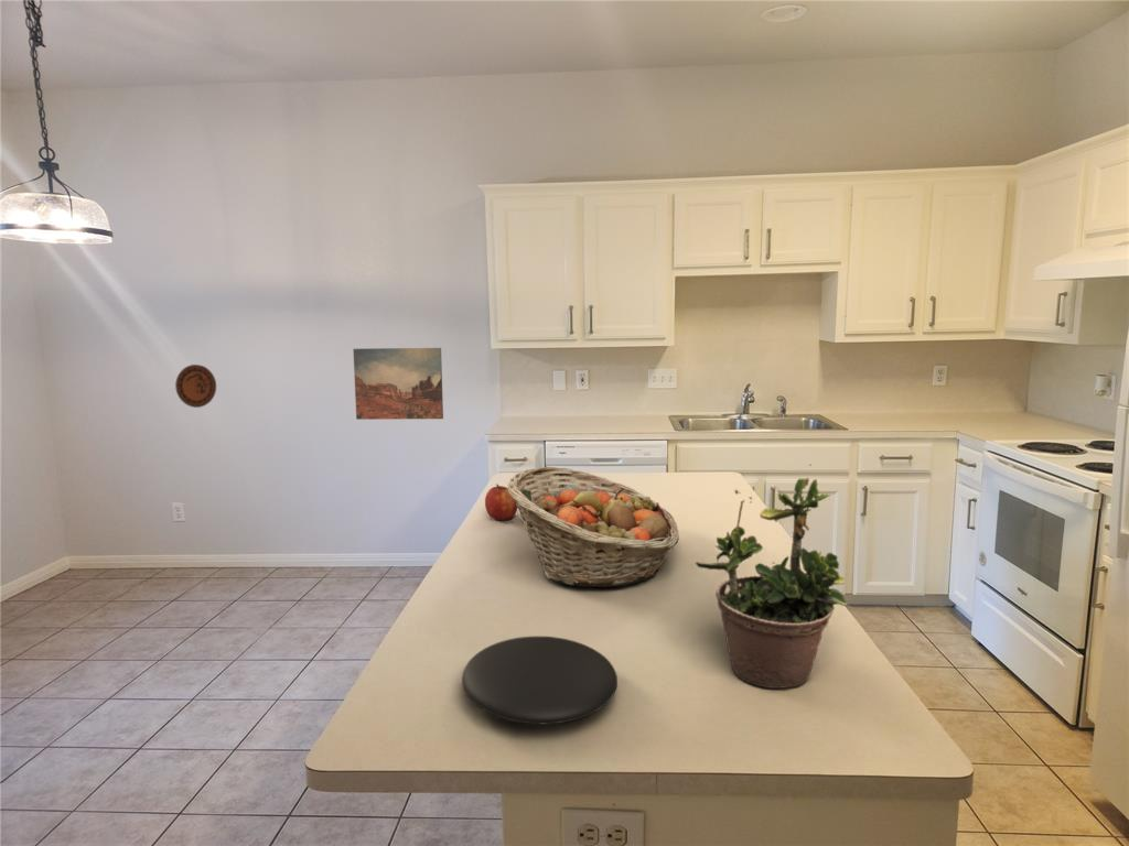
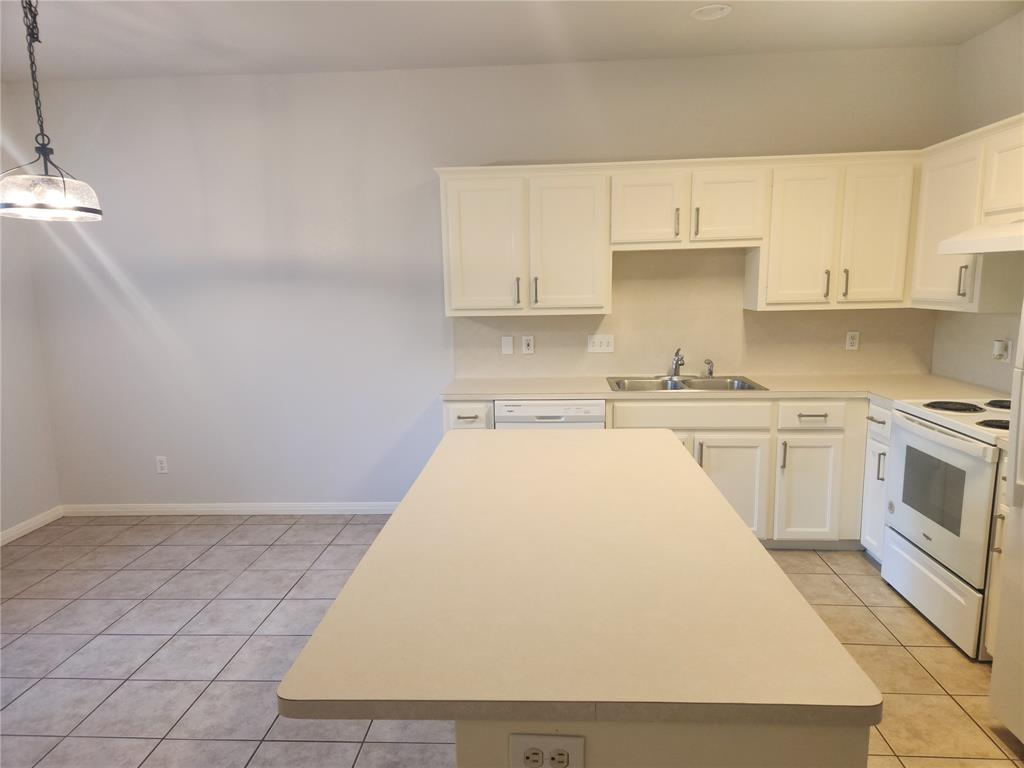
- plate [461,636,619,725]
- fruit basket [507,466,680,588]
- decorative plate [174,364,217,409]
- wall art [352,347,444,421]
- apple [484,484,518,521]
- potted plant [695,464,849,690]
